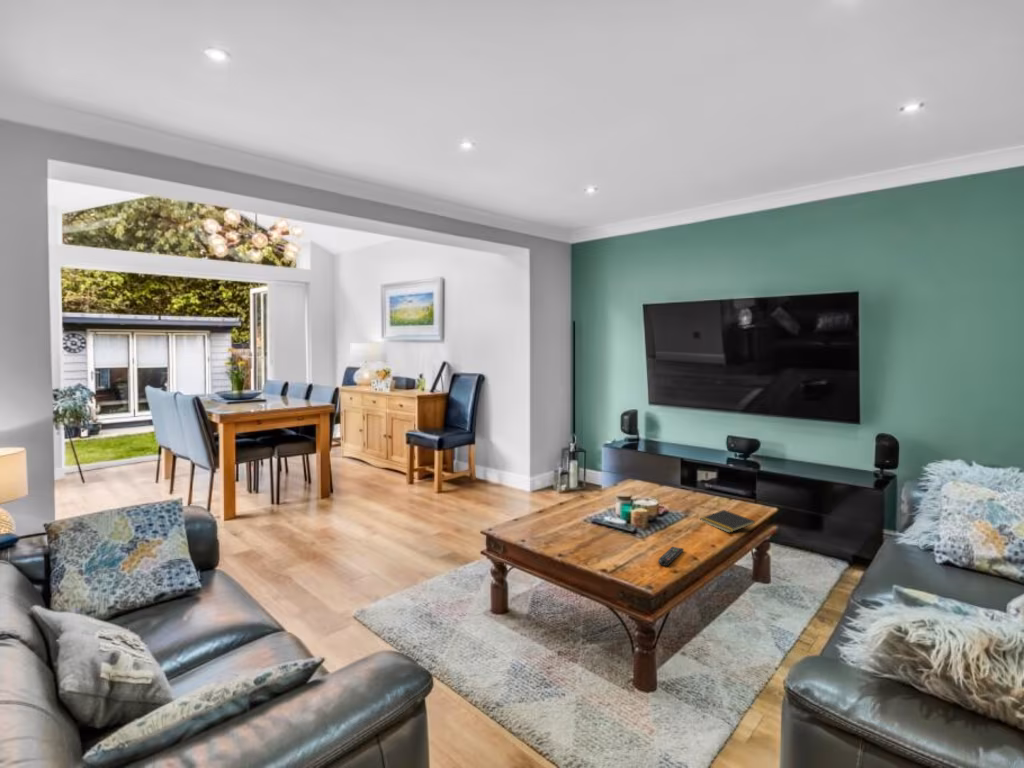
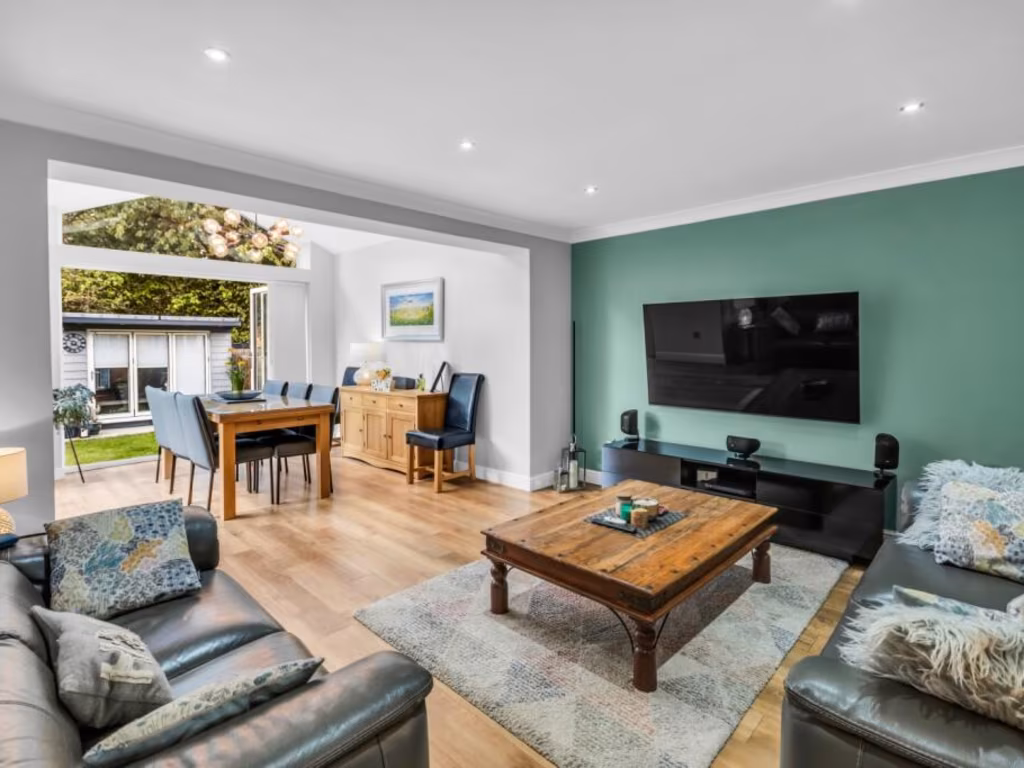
- remote control [657,546,685,567]
- notepad [698,509,756,534]
